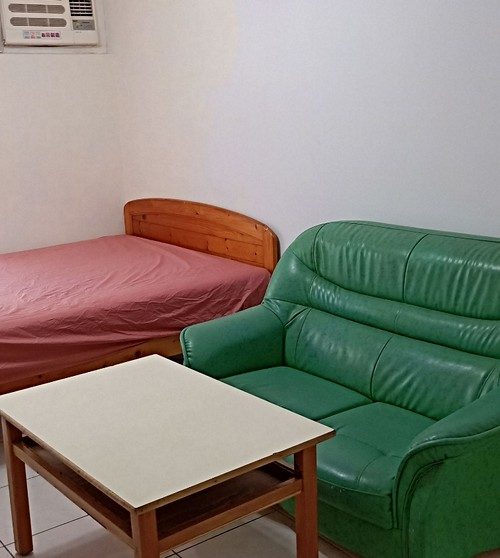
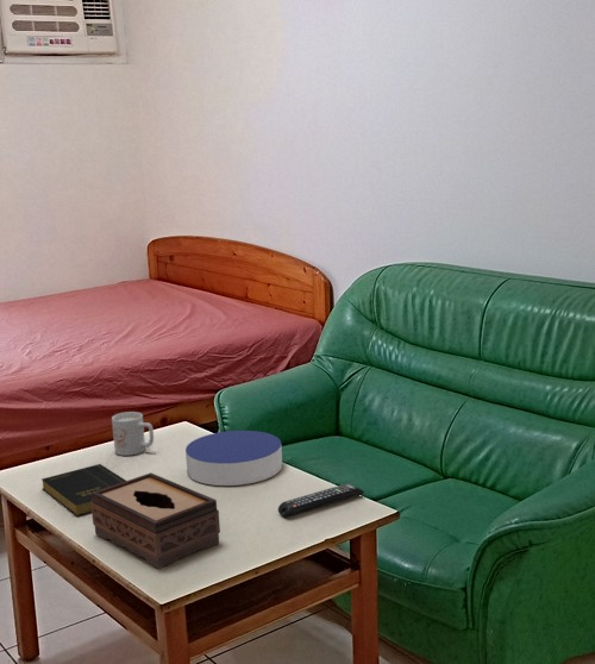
+ mug [111,411,155,457]
+ tissue box [90,471,221,569]
+ coaster [184,430,283,487]
+ remote control [277,482,365,519]
+ book [40,463,127,516]
